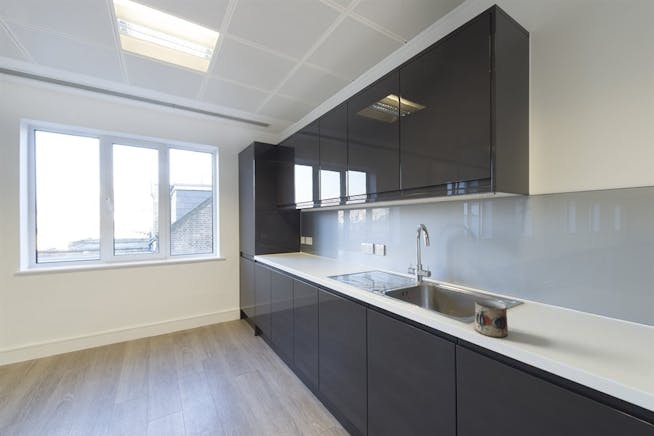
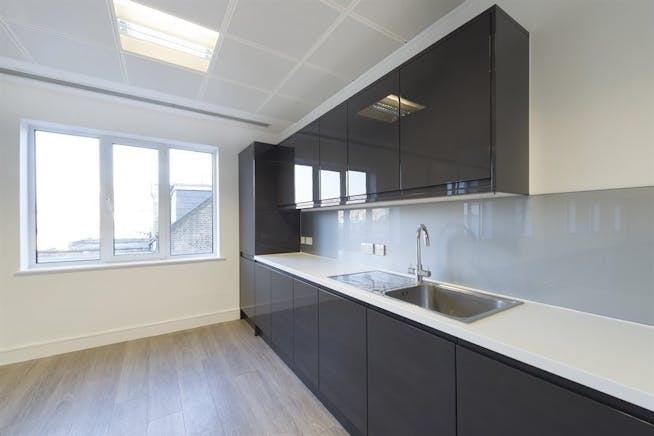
- mug [474,299,509,339]
